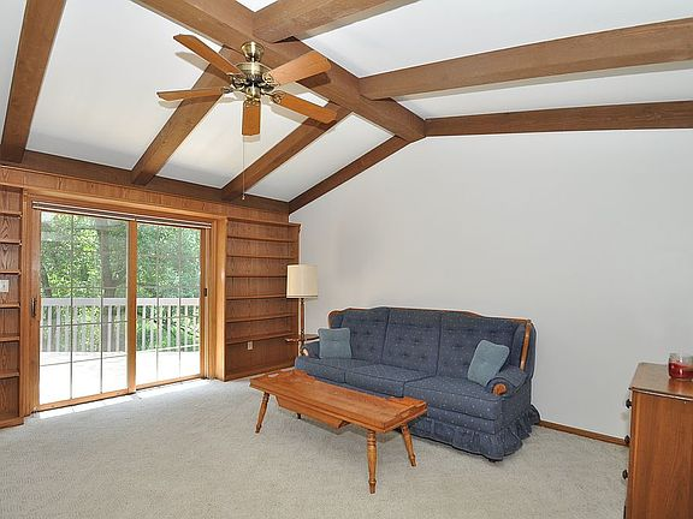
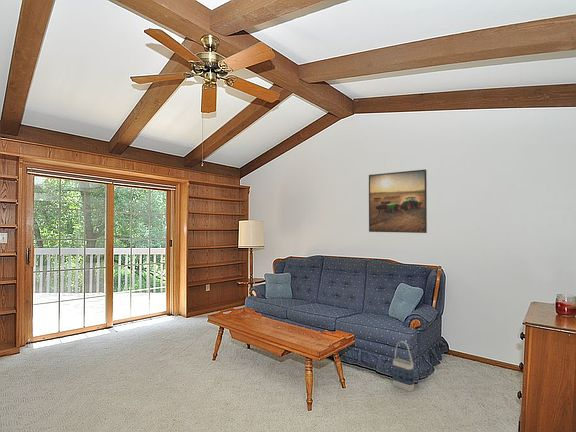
+ bag [392,340,415,392]
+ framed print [368,168,428,234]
